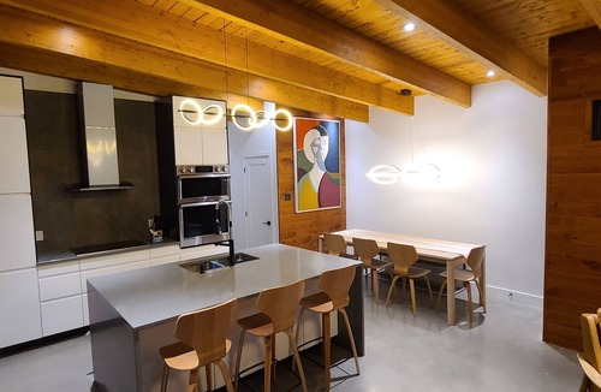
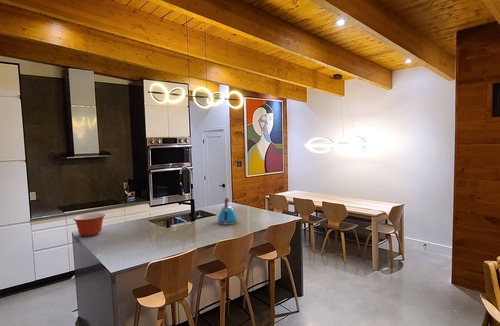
+ kettle [216,196,239,225]
+ mixing bowl [72,212,106,237]
